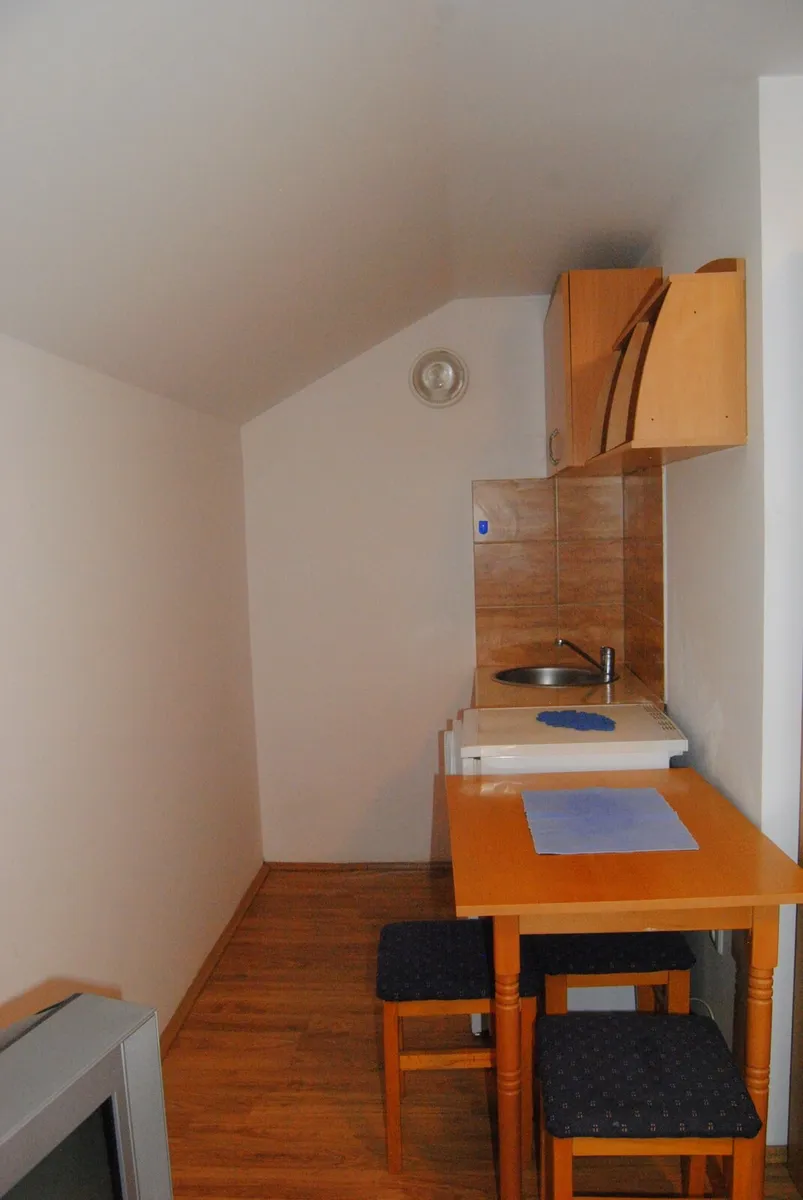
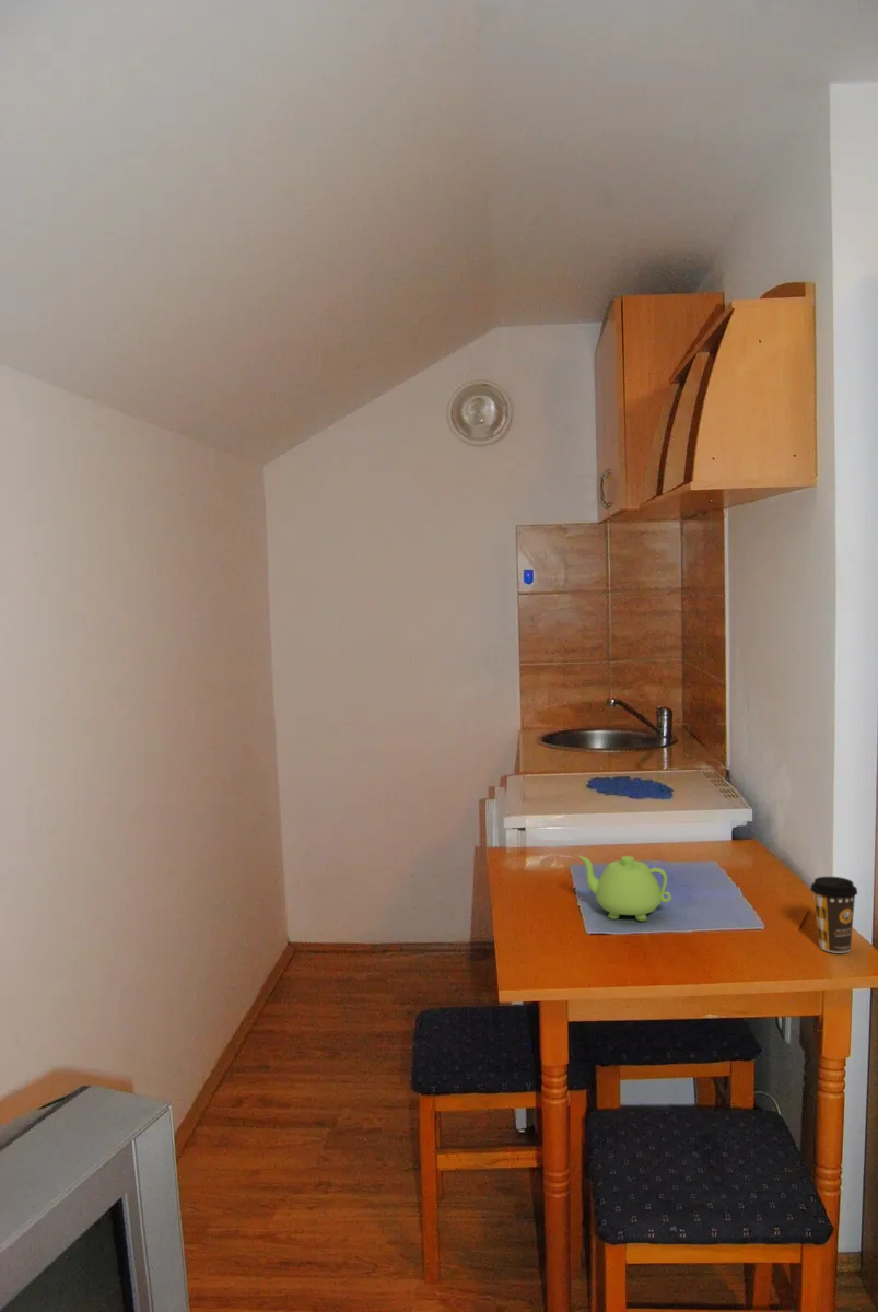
+ coffee cup [809,876,859,954]
+ teapot [577,855,672,922]
